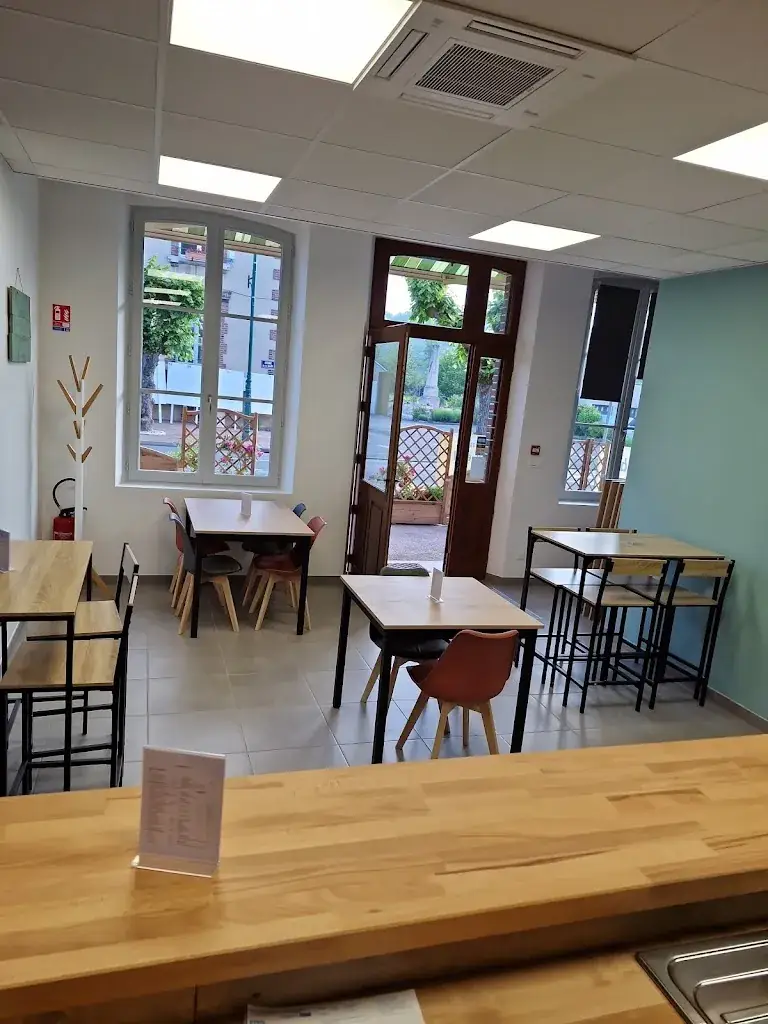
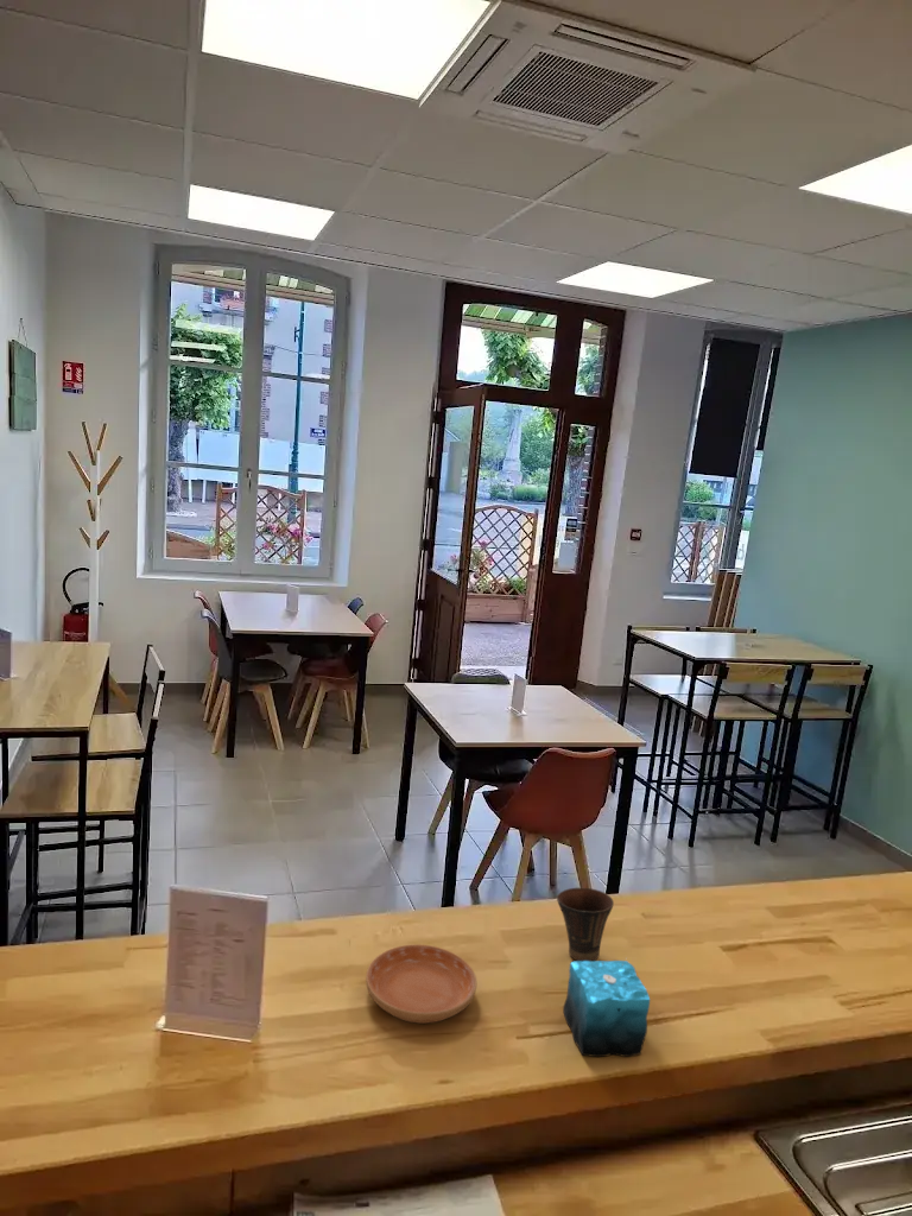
+ candle [562,956,651,1058]
+ saucer [365,943,477,1025]
+ cup [556,887,615,962]
